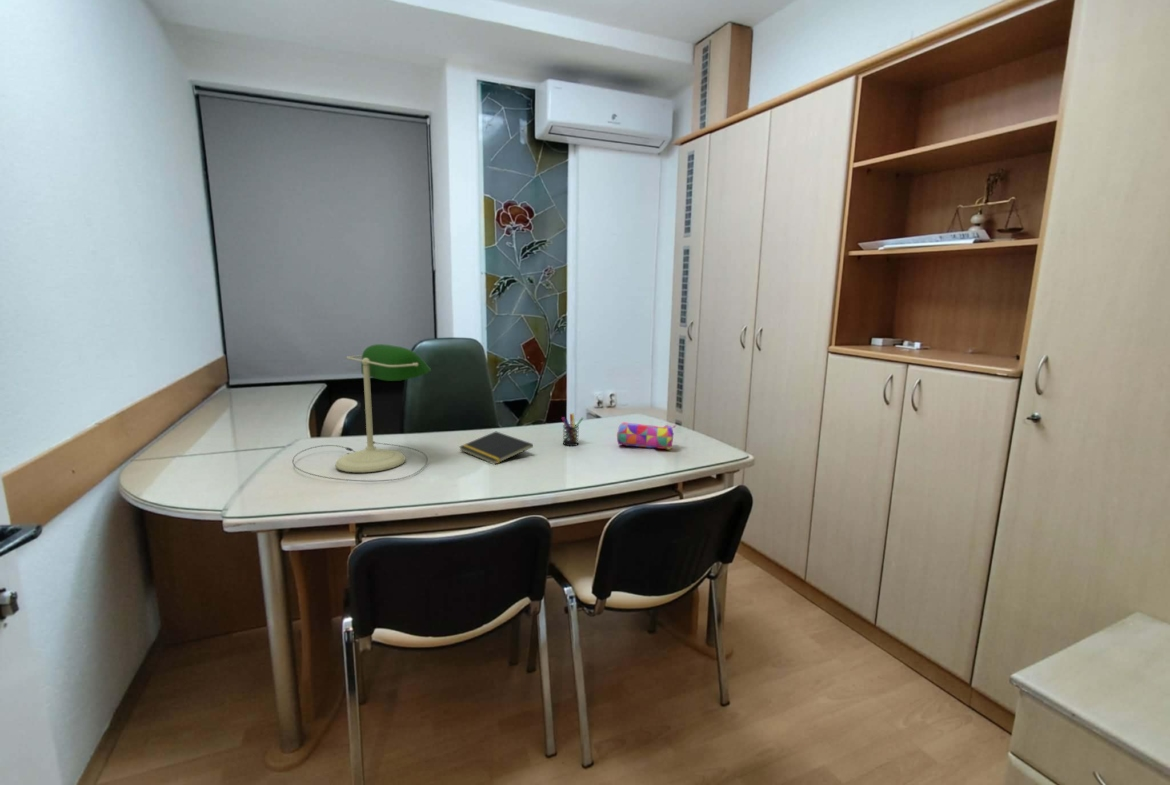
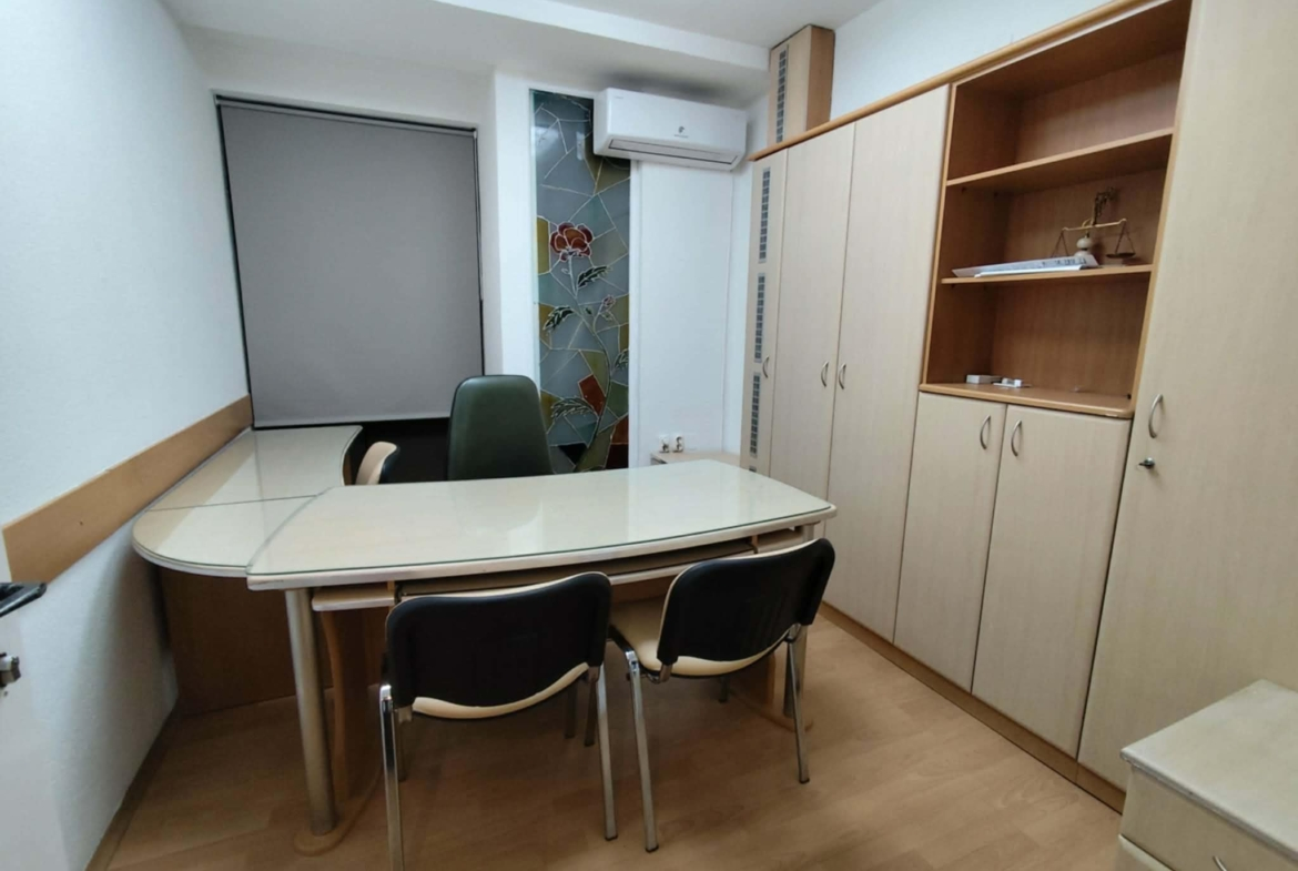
- desk lamp [292,343,432,482]
- notepad [458,431,534,466]
- pen holder [561,413,584,447]
- pencil case [616,421,677,451]
